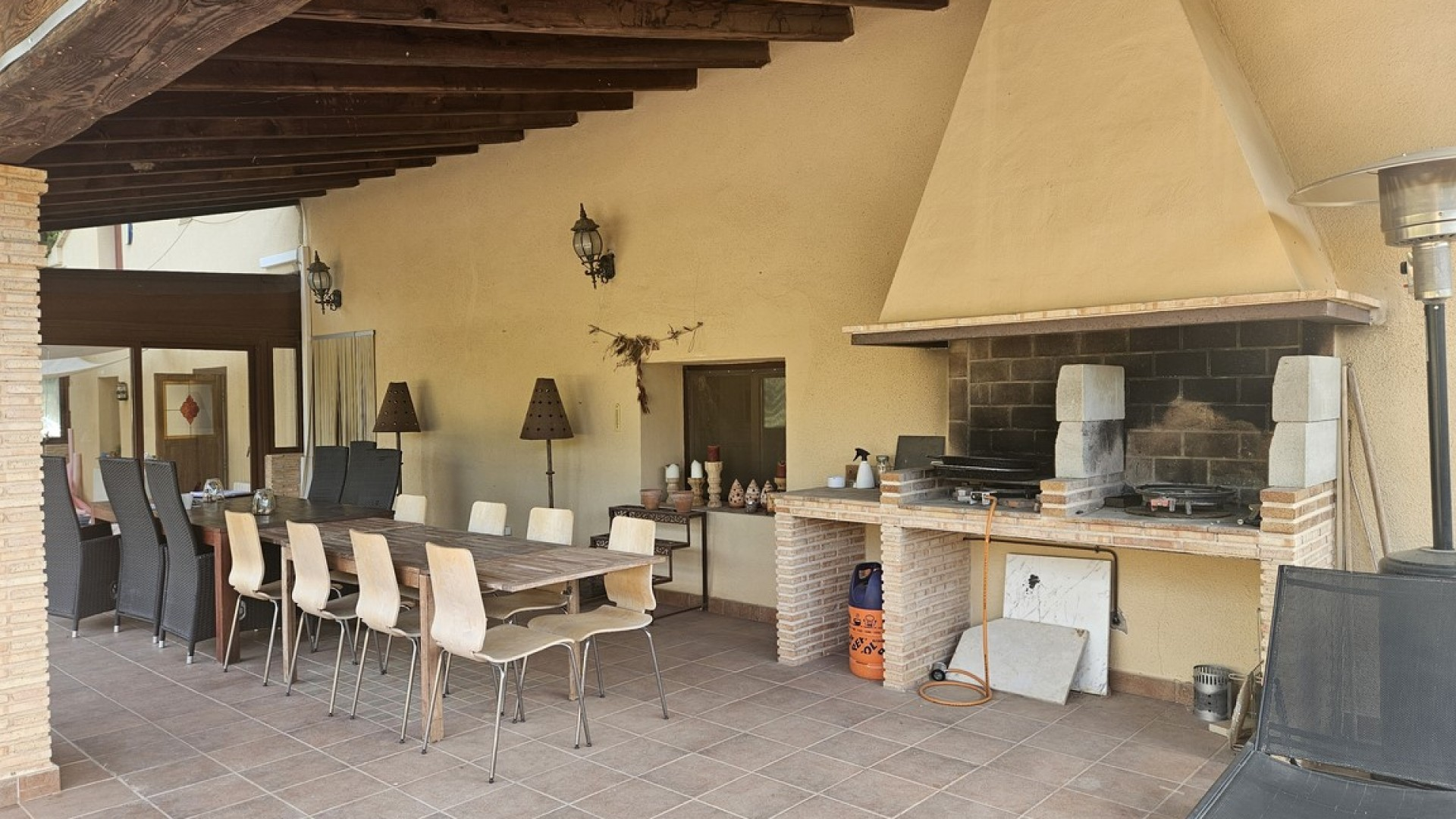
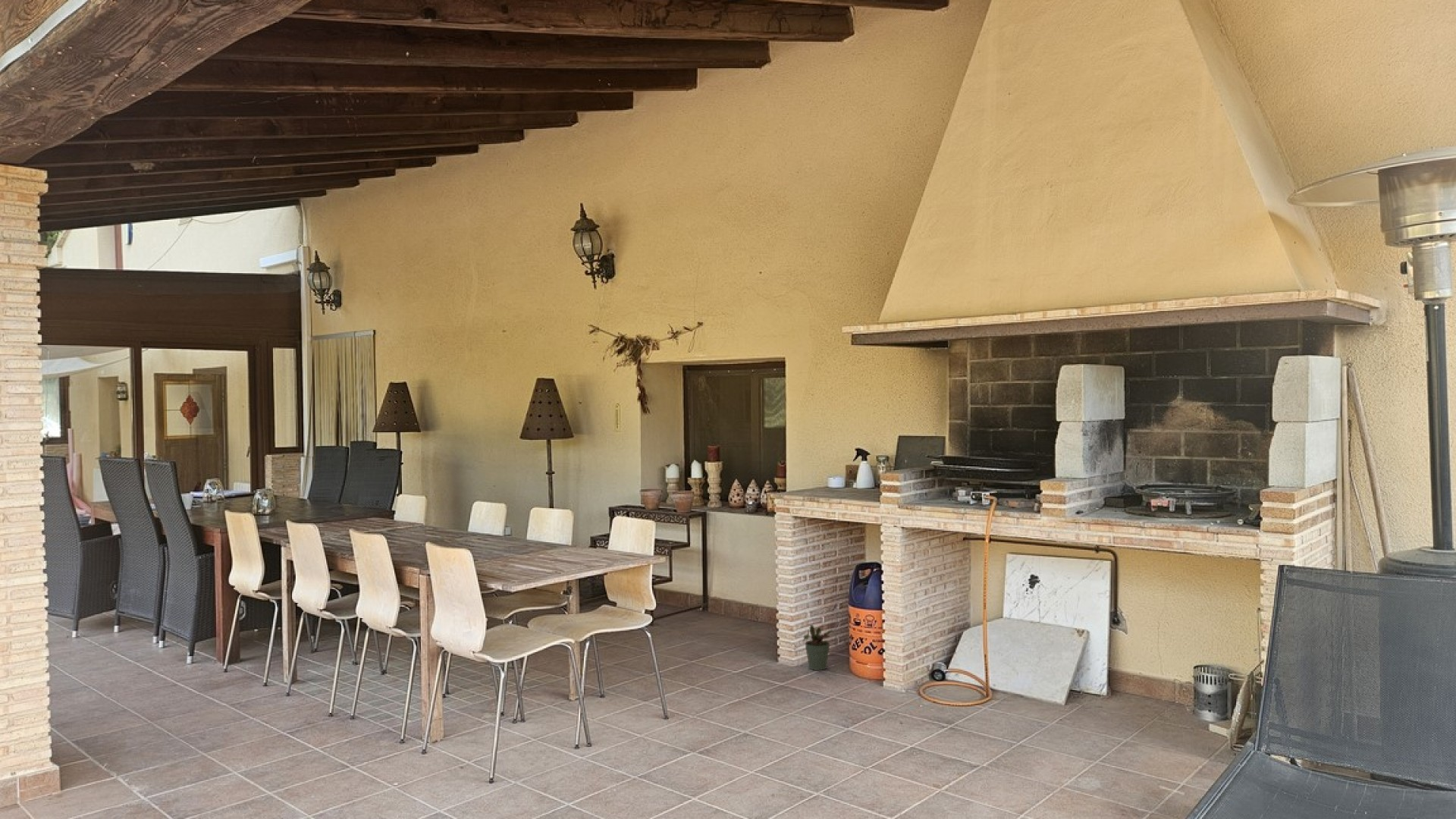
+ potted plant [802,622,834,671]
